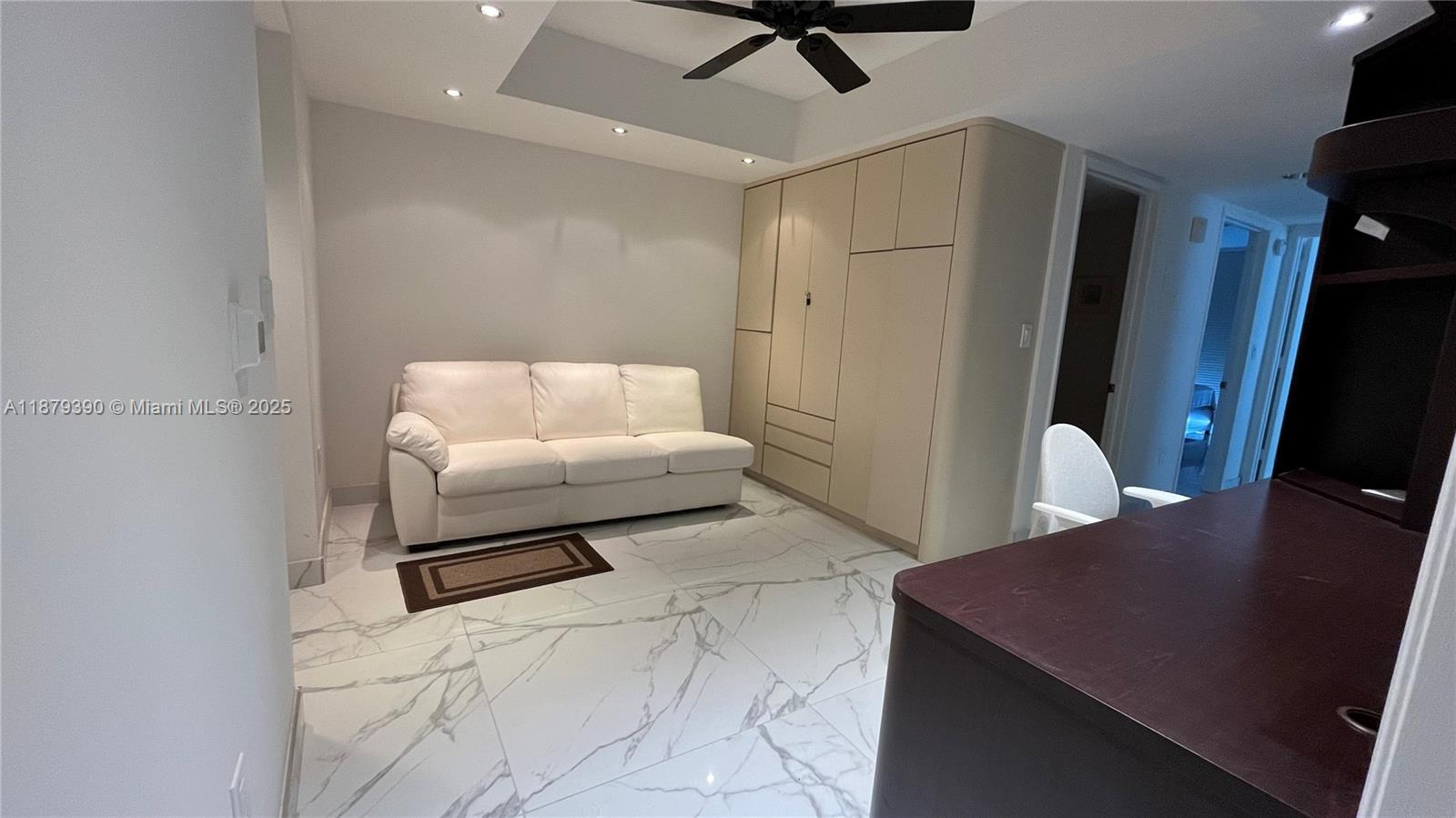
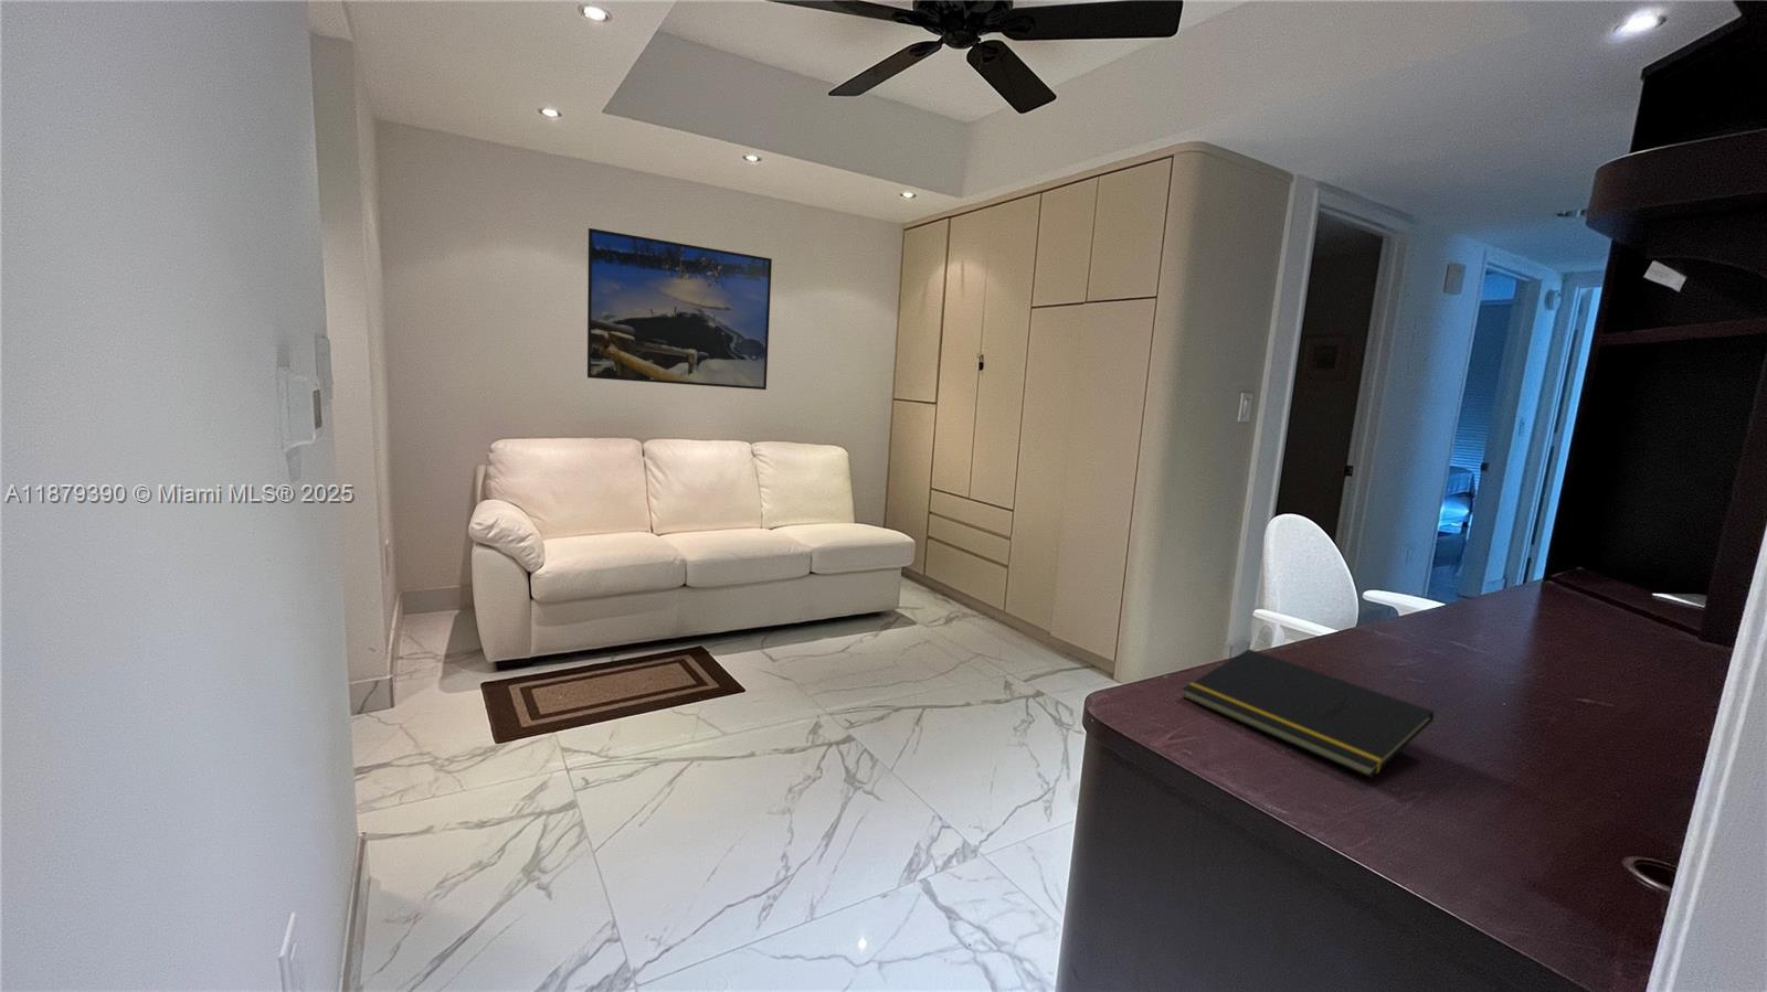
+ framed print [586,227,773,390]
+ notepad [1182,648,1436,779]
